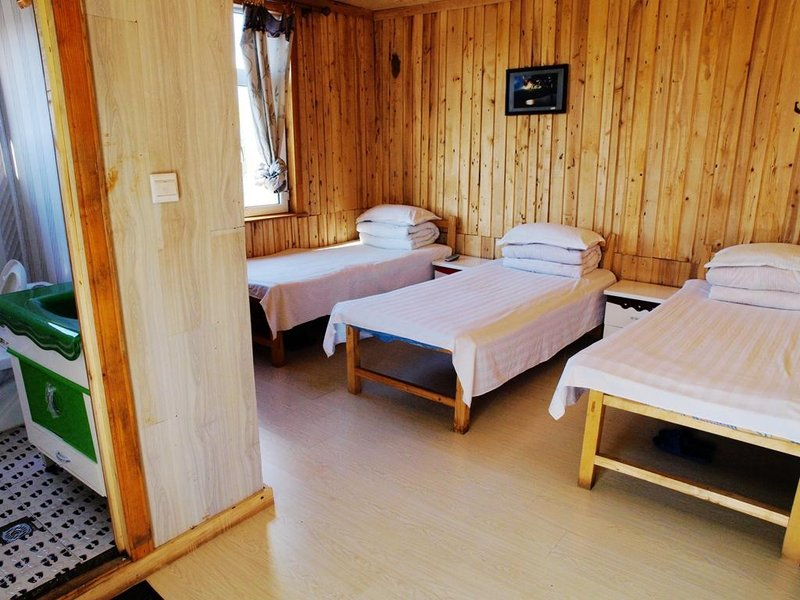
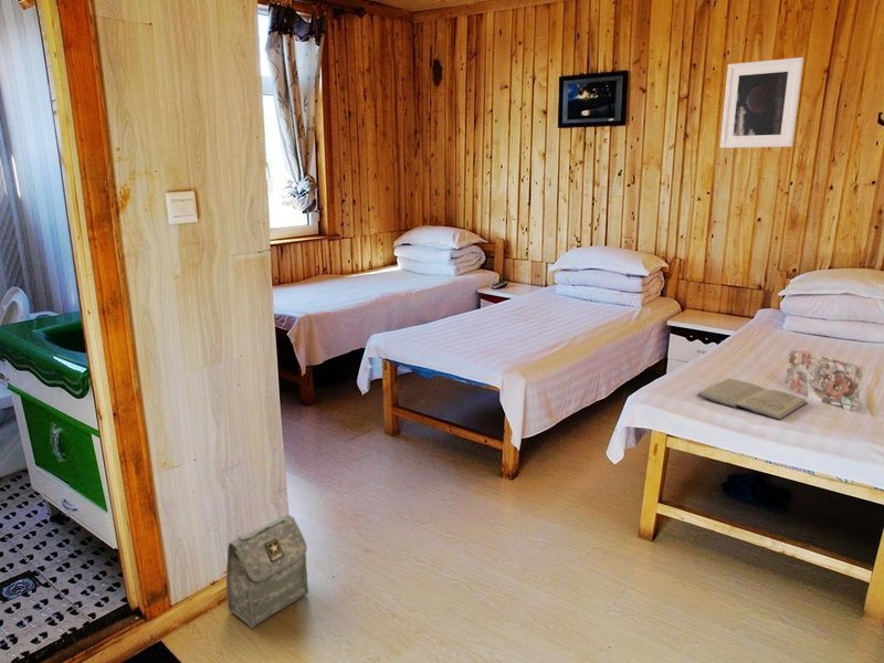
+ bag [225,514,309,629]
+ book [696,377,809,421]
+ book [785,349,865,412]
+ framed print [719,56,804,149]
